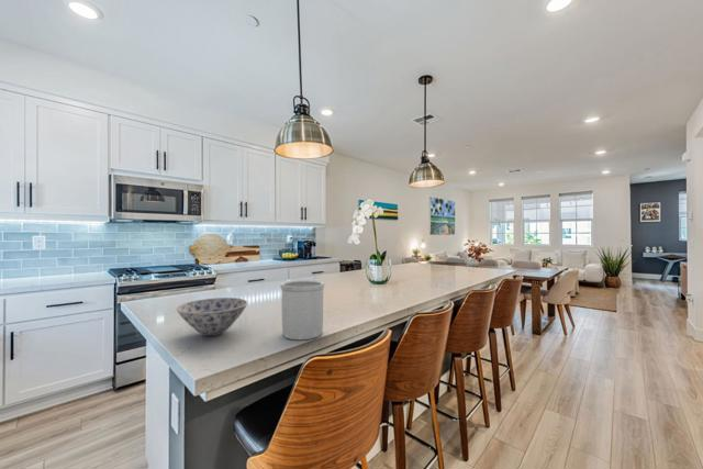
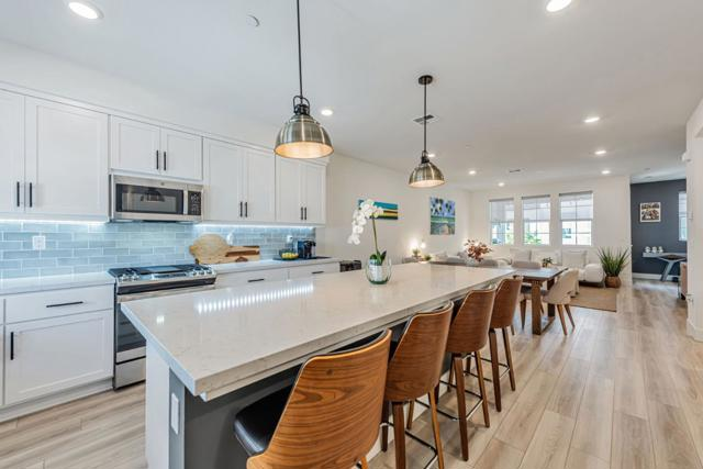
- utensil holder [279,279,325,340]
- bowl [176,297,249,337]
